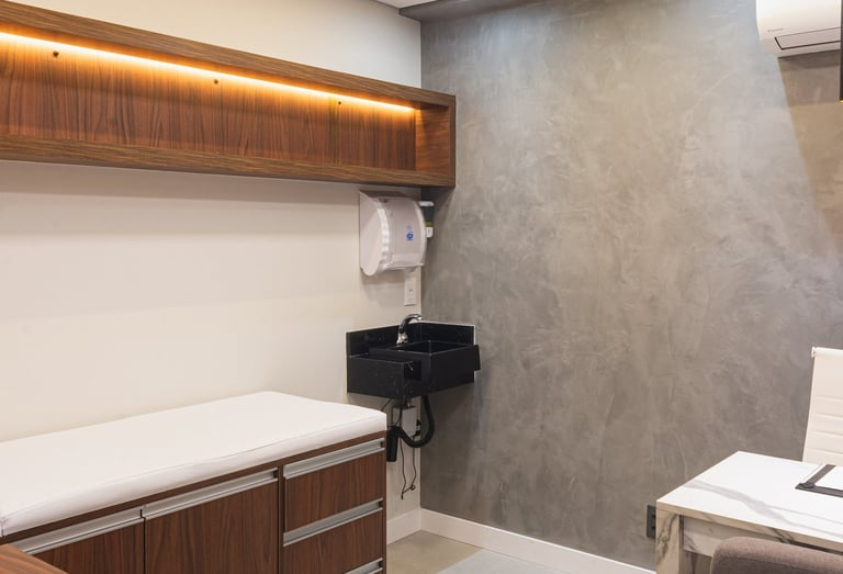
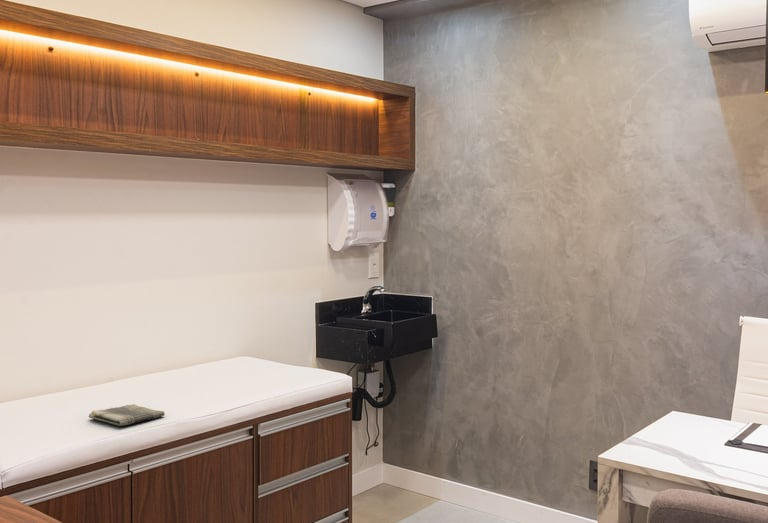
+ dish towel [88,403,166,427]
